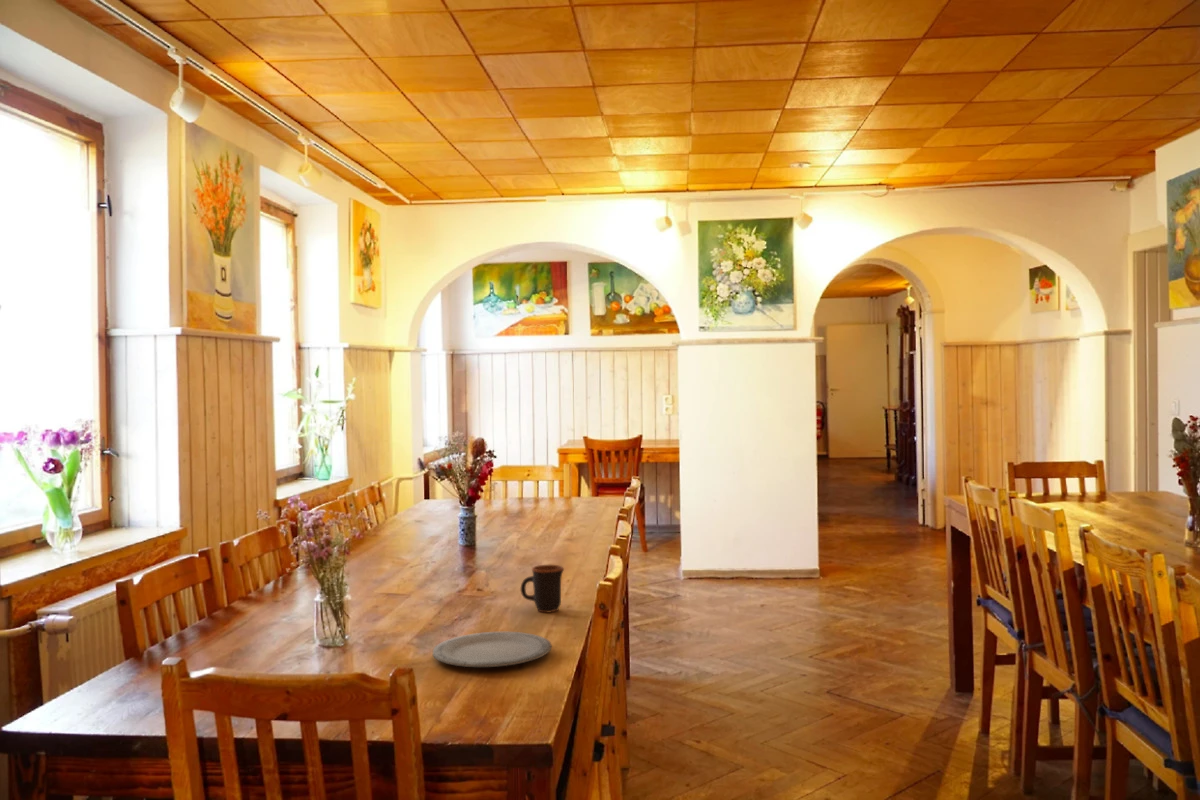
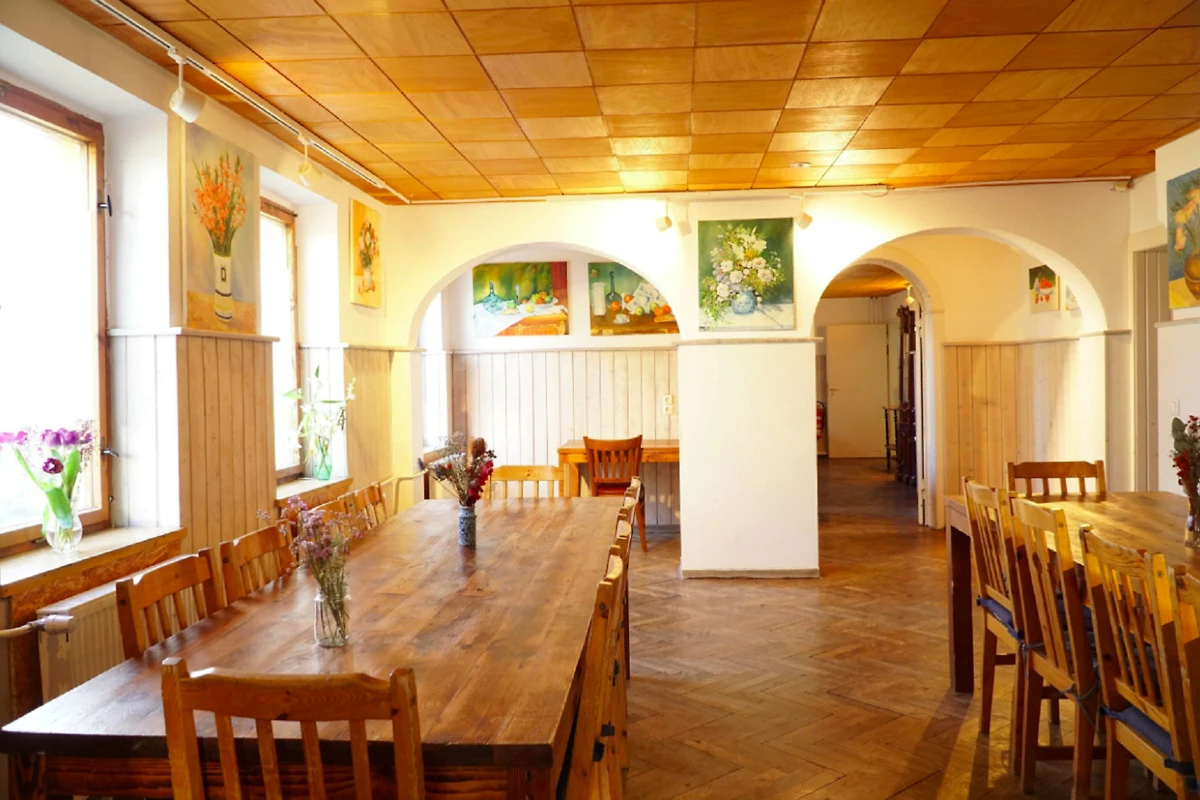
- mug [520,564,565,613]
- plate [432,631,552,668]
